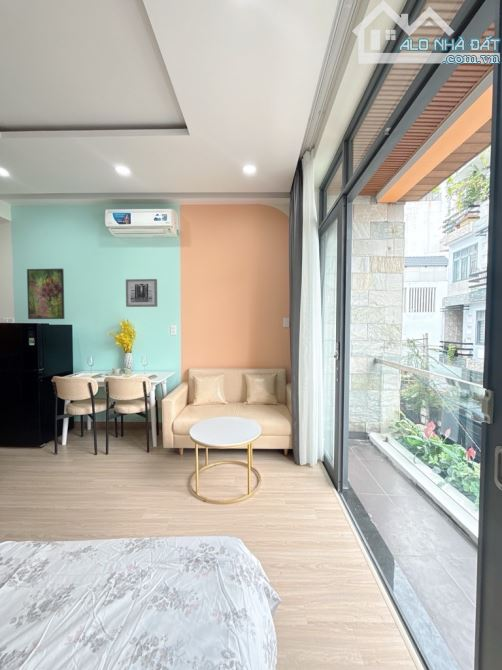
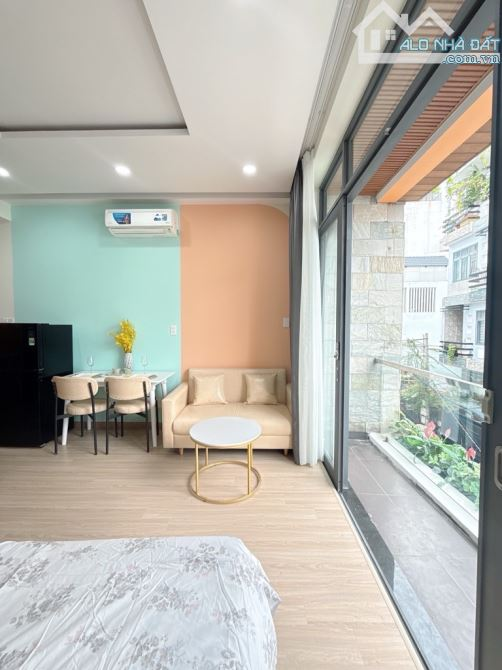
- wall art [125,278,158,308]
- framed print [26,268,65,320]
